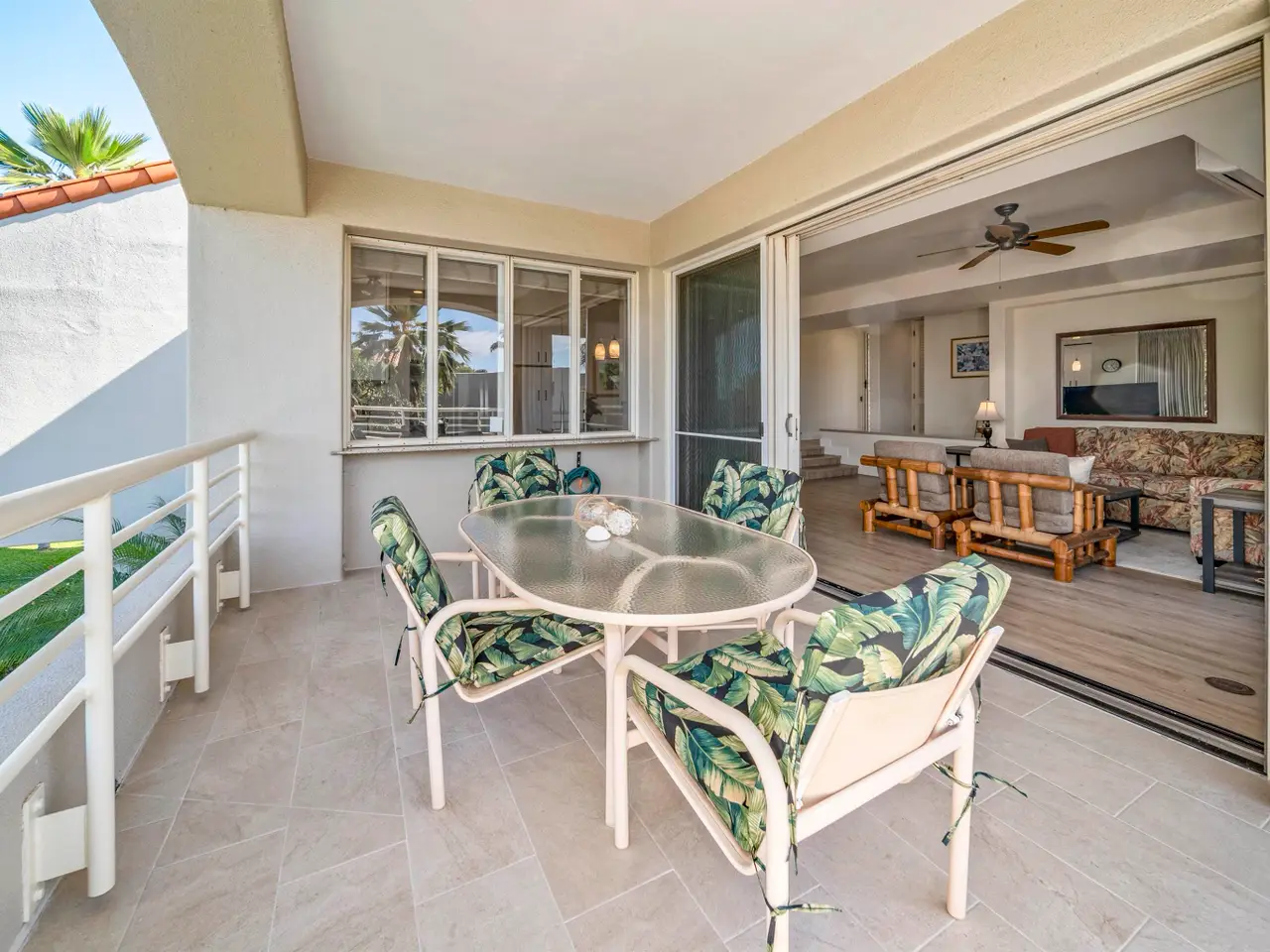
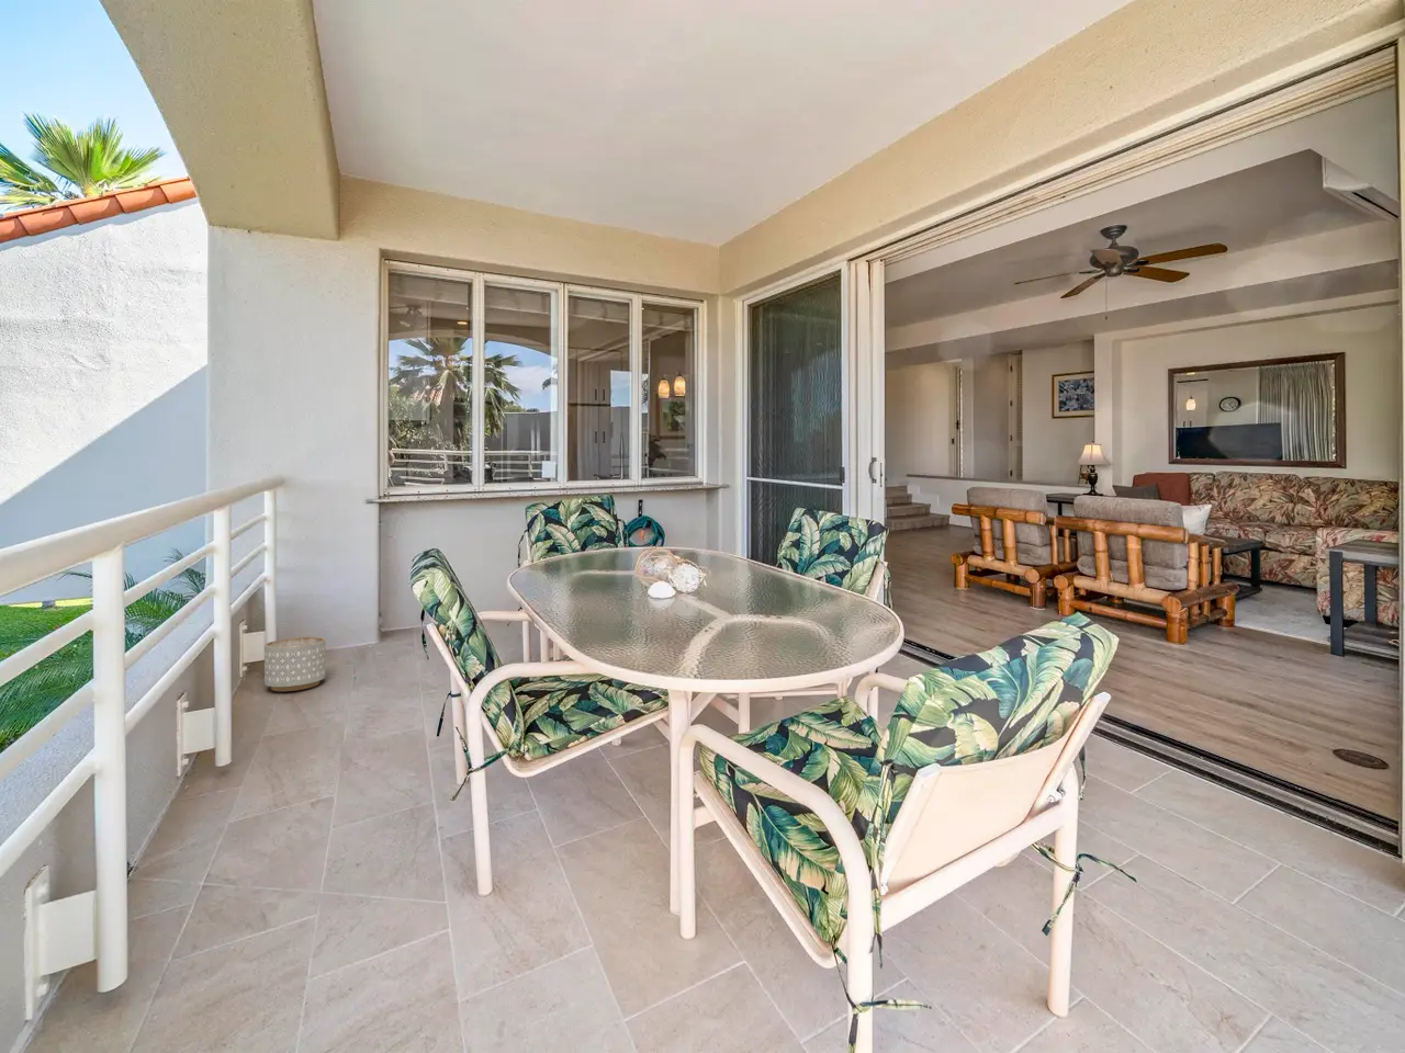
+ planter [263,636,327,692]
